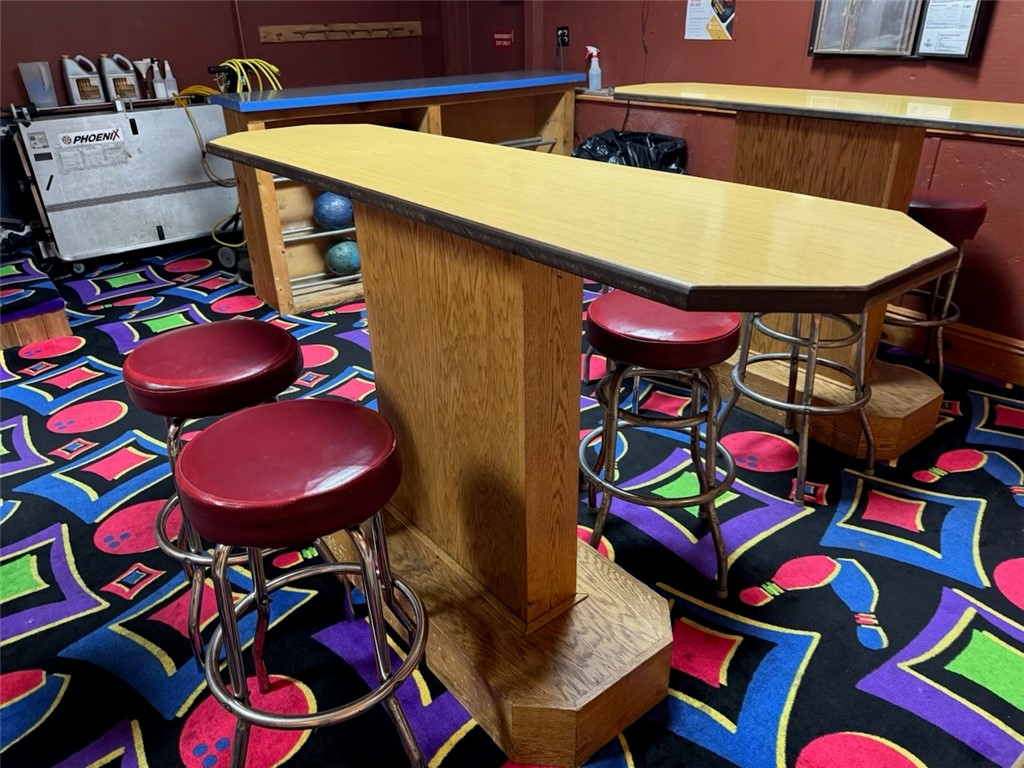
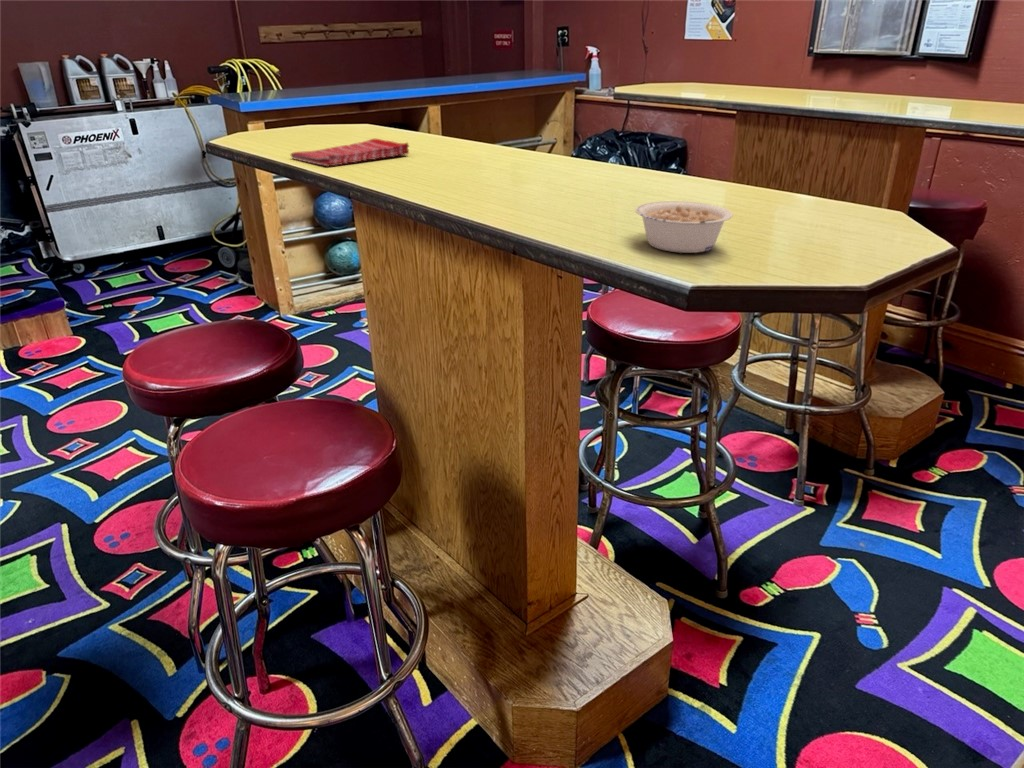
+ dish towel [289,138,410,167]
+ legume [634,200,734,254]
